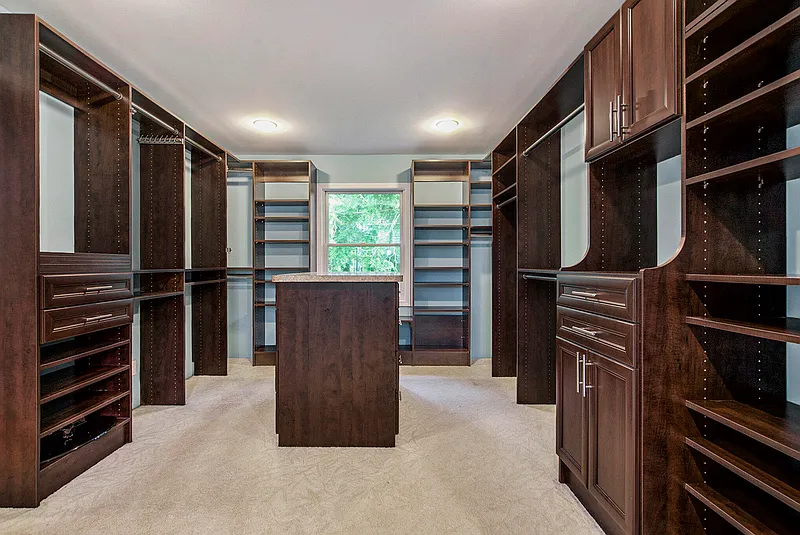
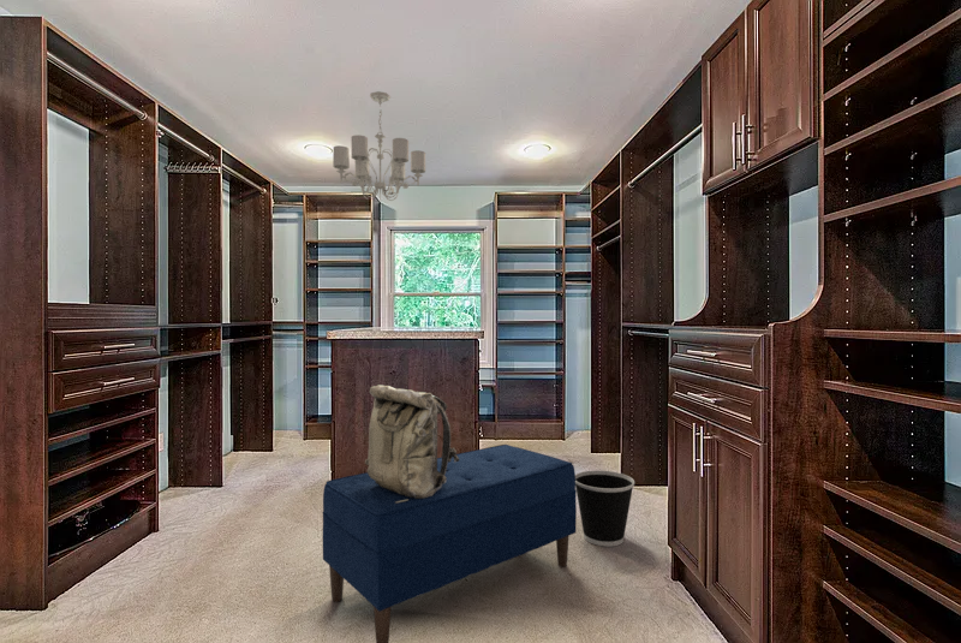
+ wastebasket [575,470,635,548]
+ bench [322,443,578,643]
+ backpack [364,383,459,502]
+ chandelier [332,90,426,203]
